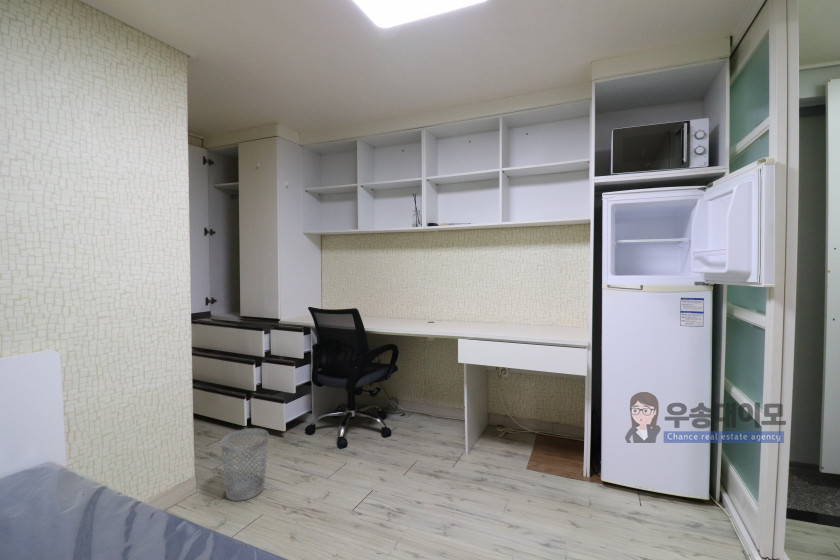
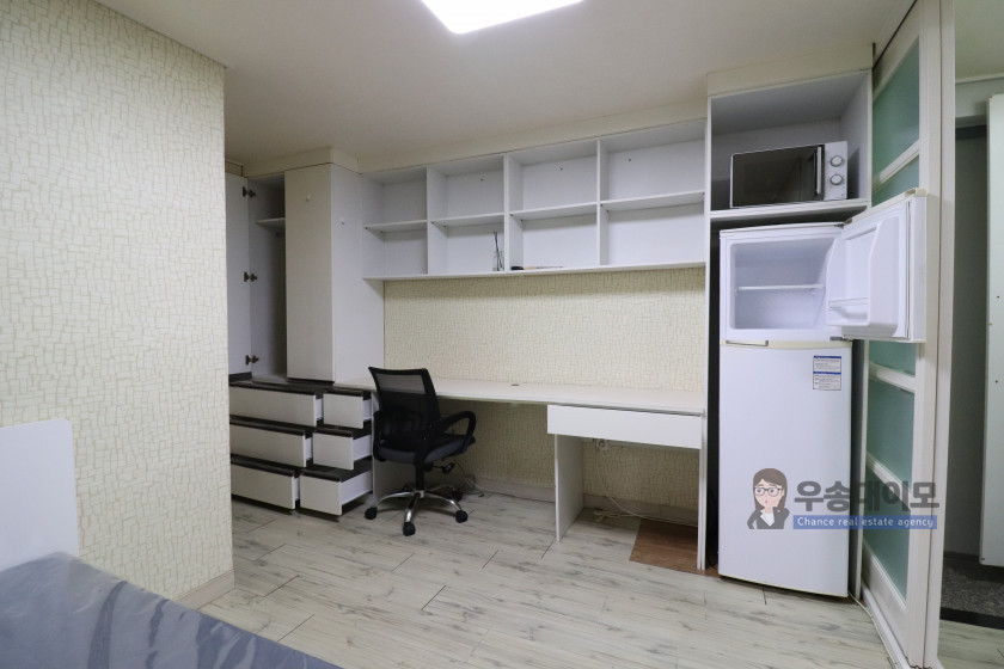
- wastebasket [219,427,269,502]
